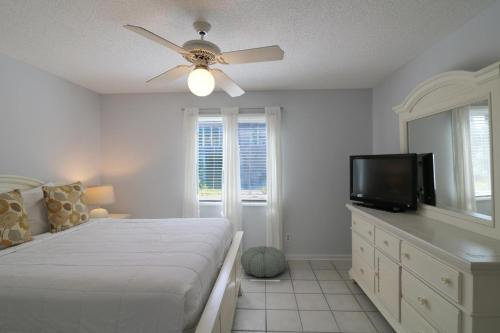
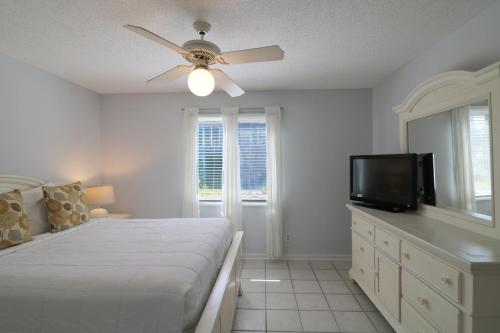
- pouf [240,245,287,278]
